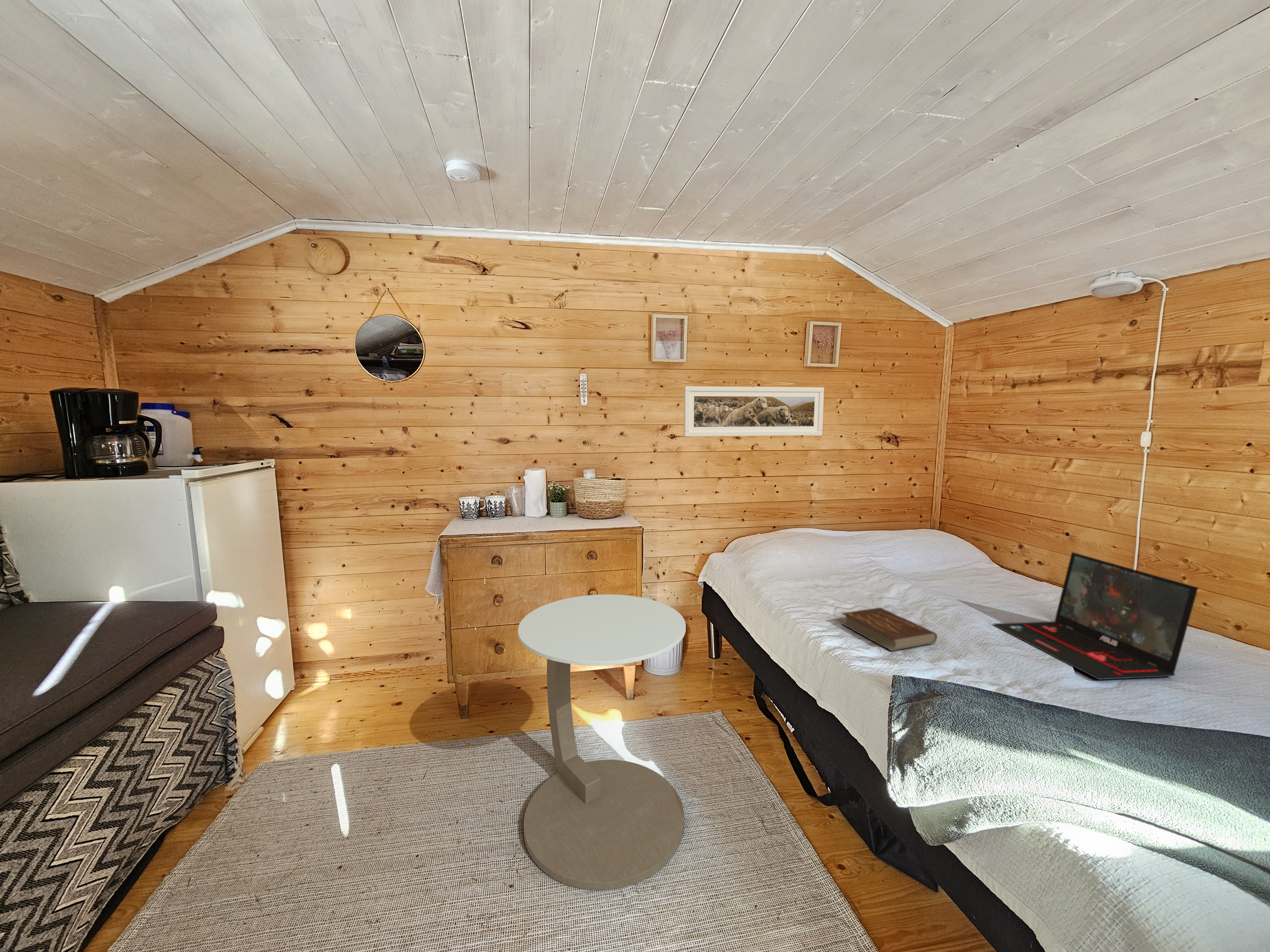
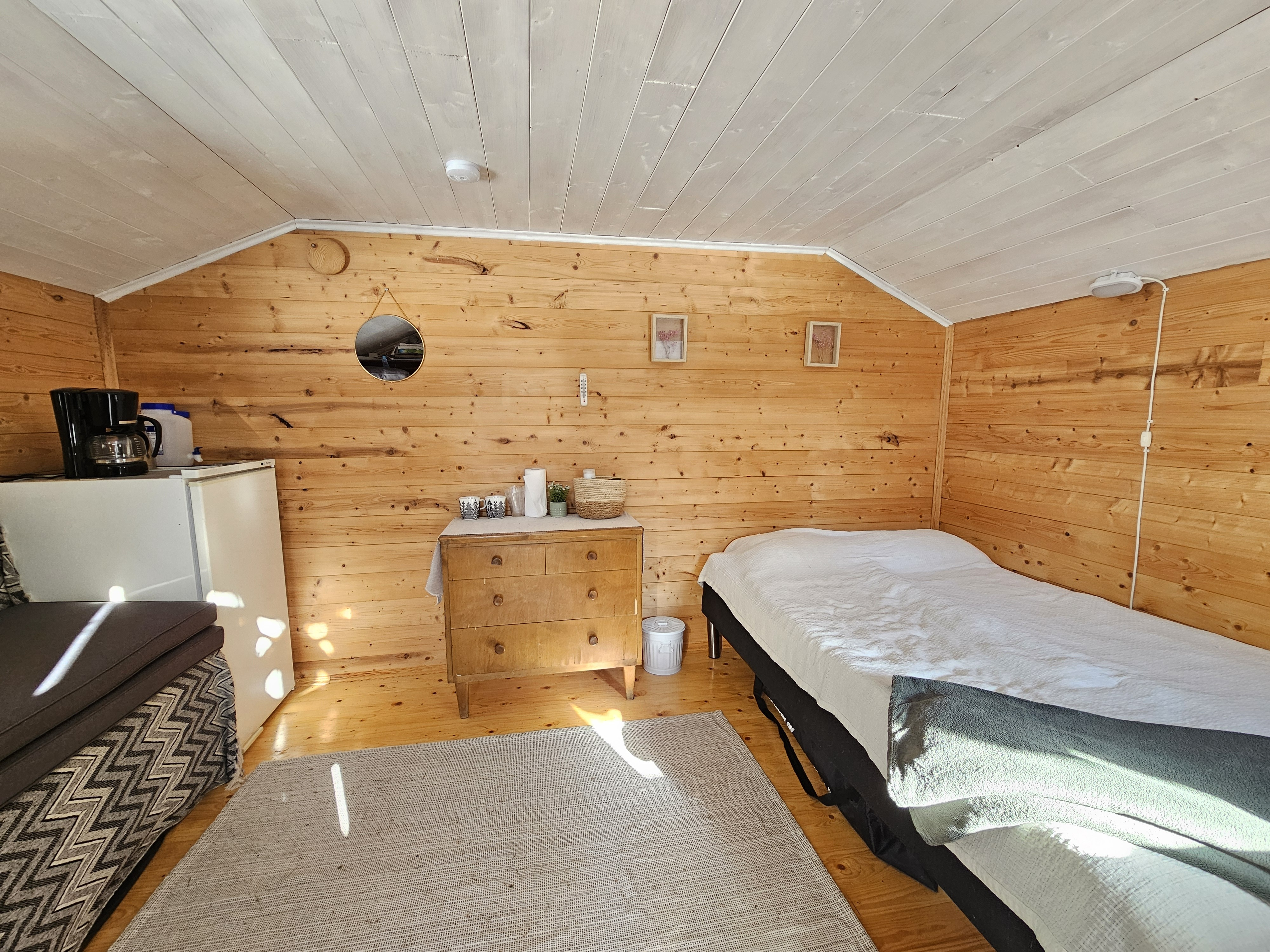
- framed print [684,386,824,437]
- side table [518,594,686,890]
- laptop [993,552,1199,680]
- book [841,607,938,651]
